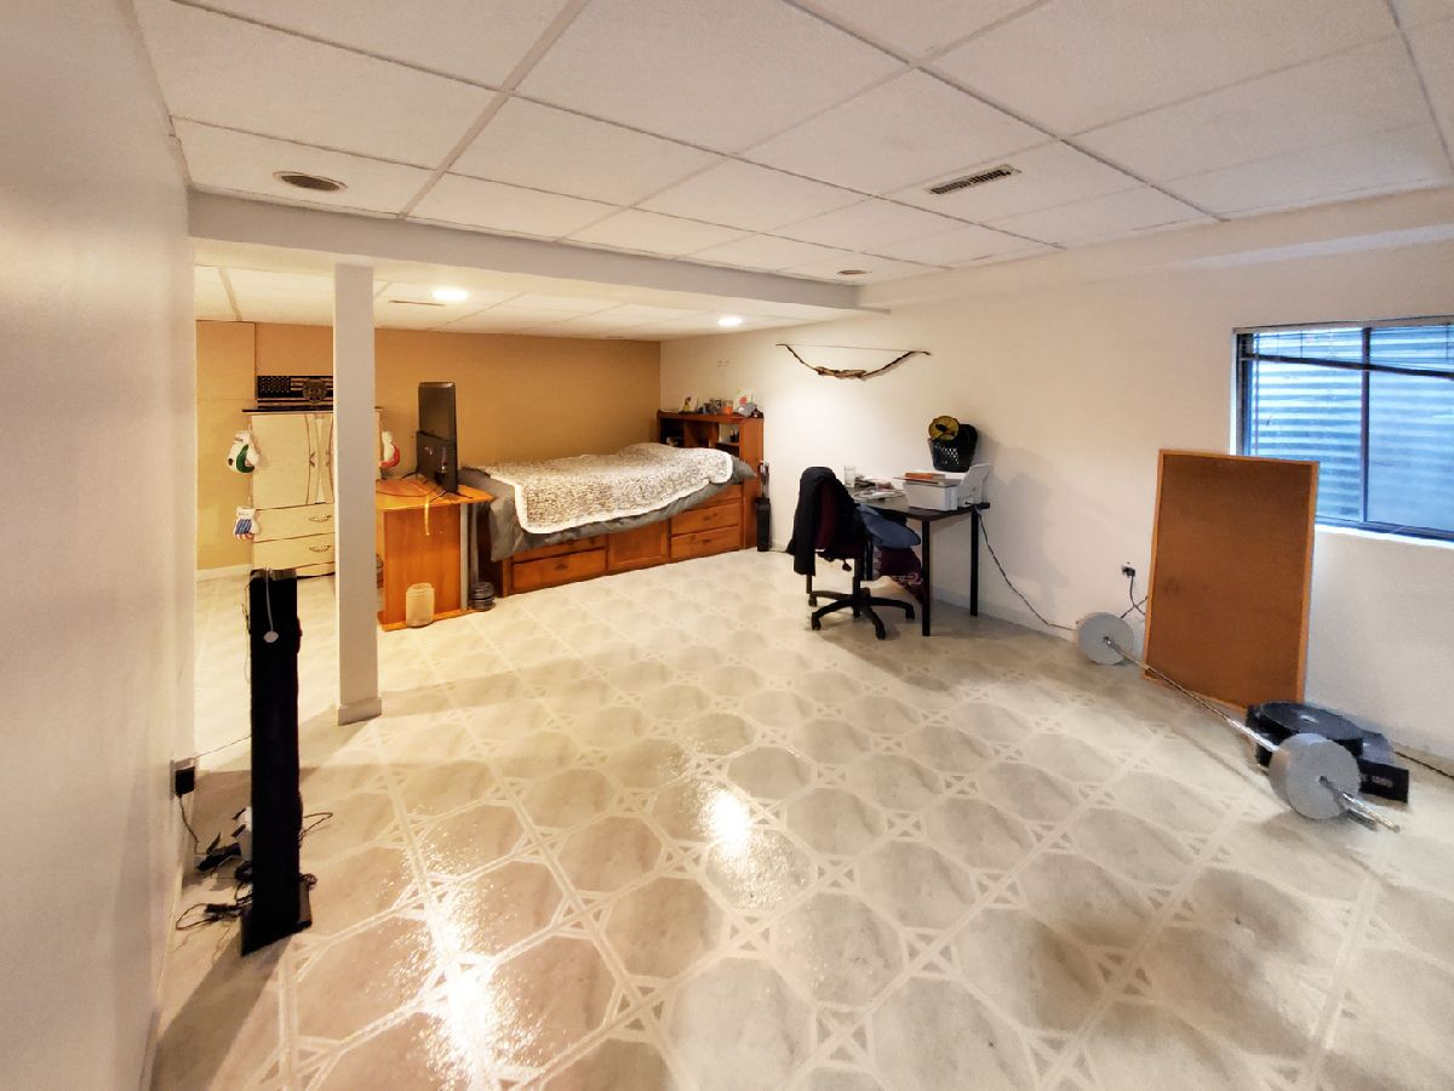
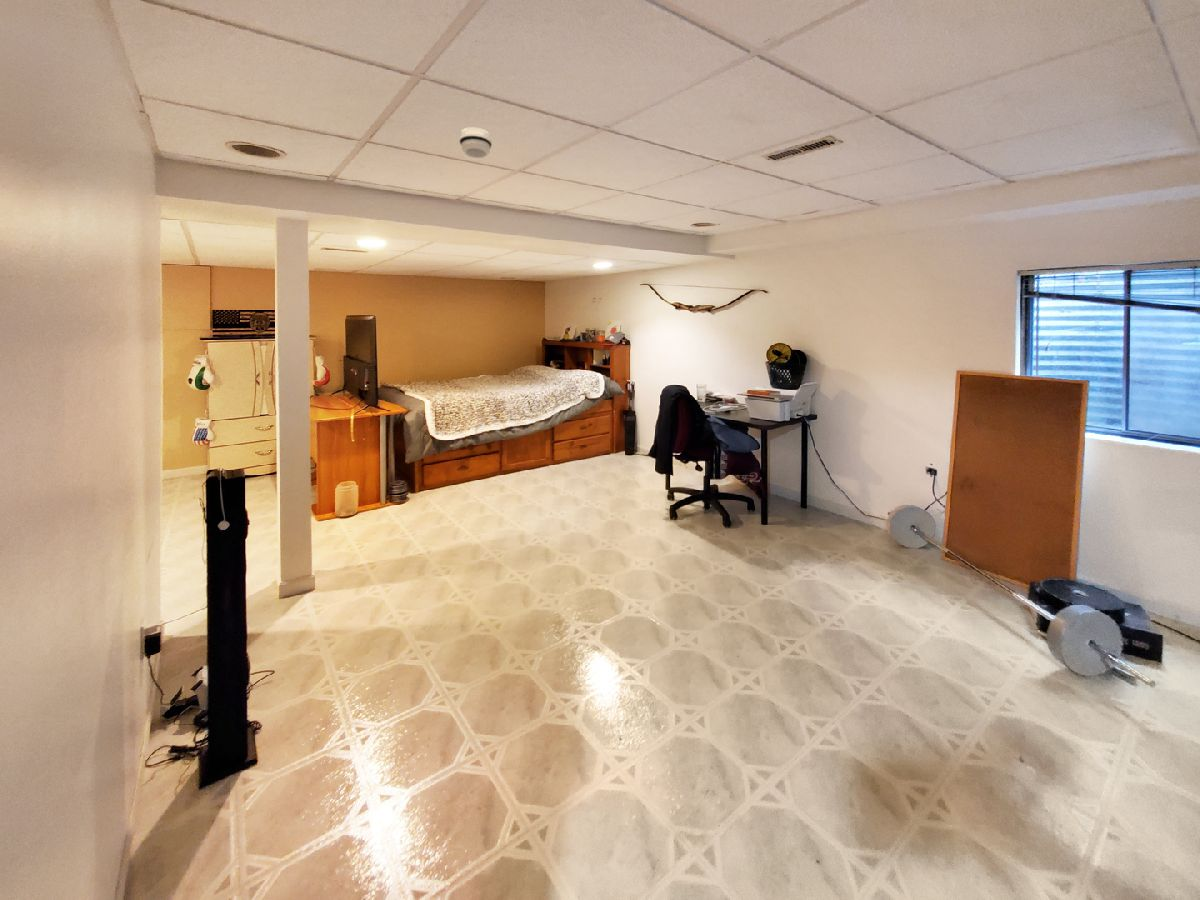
+ smoke detector [458,126,493,159]
